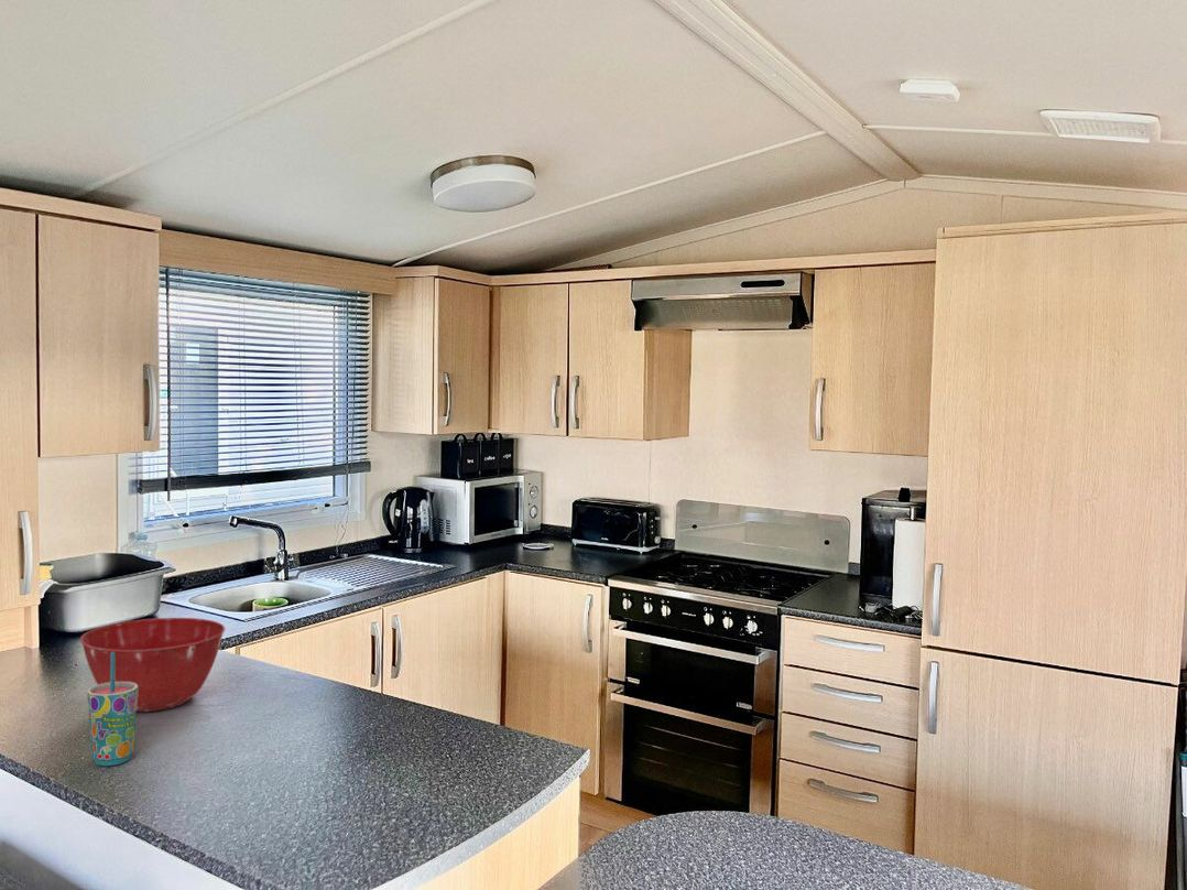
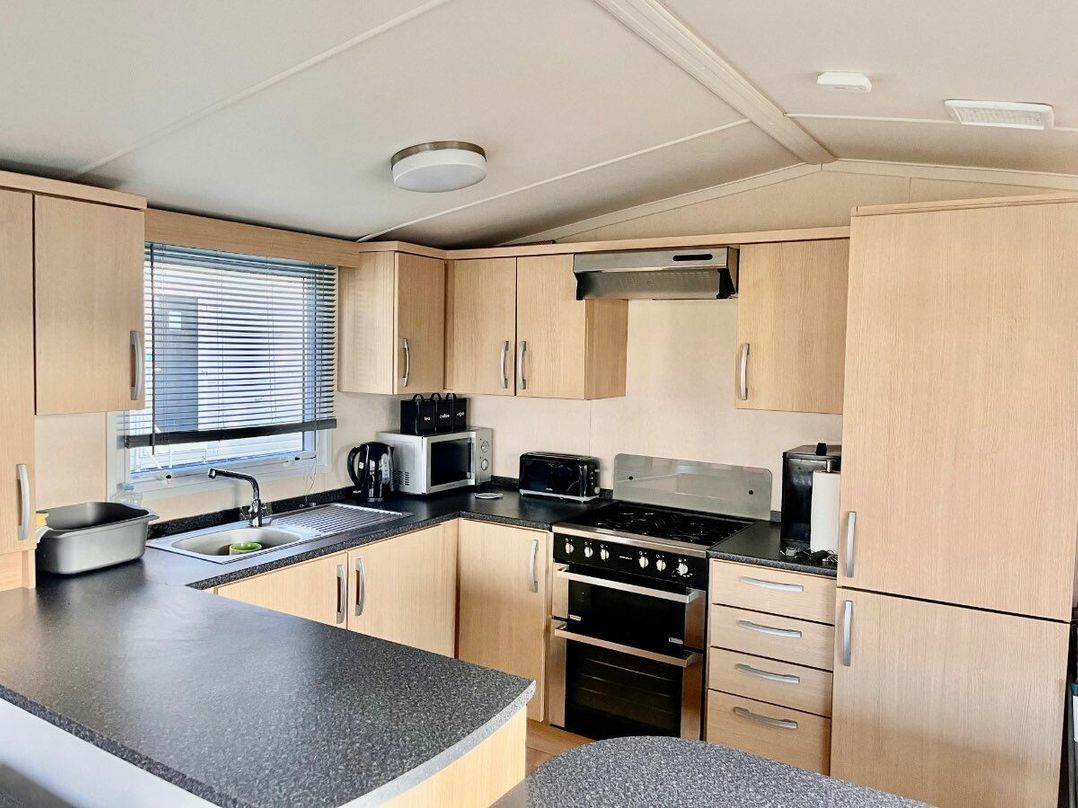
- mixing bowl [79,617,226,713]
- cup [87,652,138,767]
